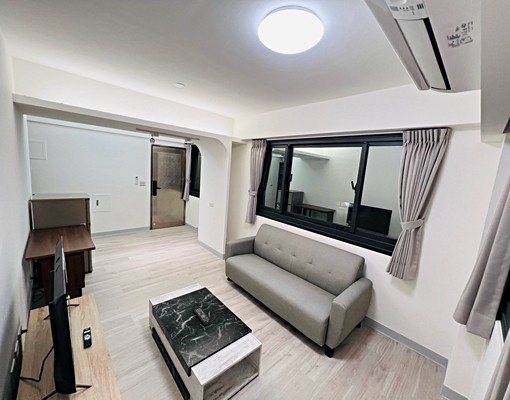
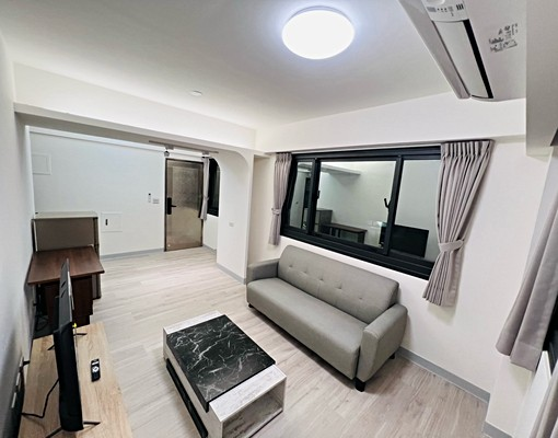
- remote control [192,305,212,326]
